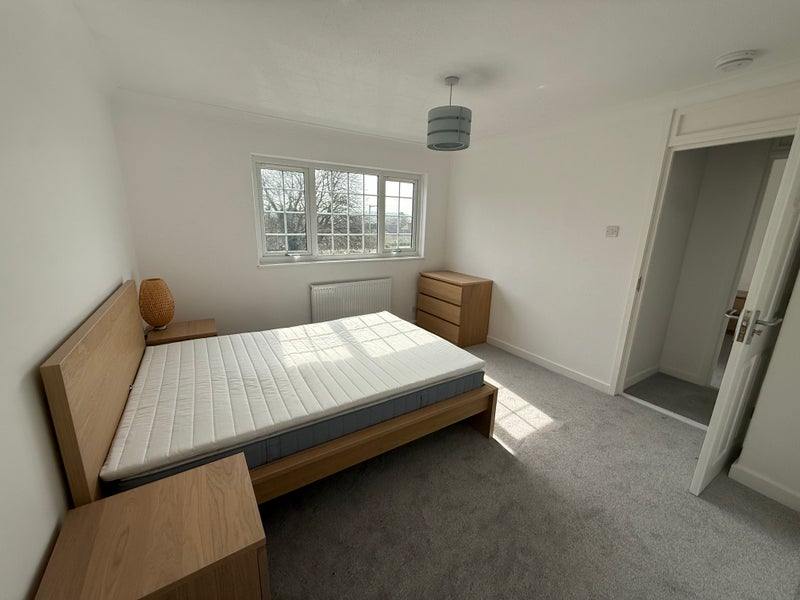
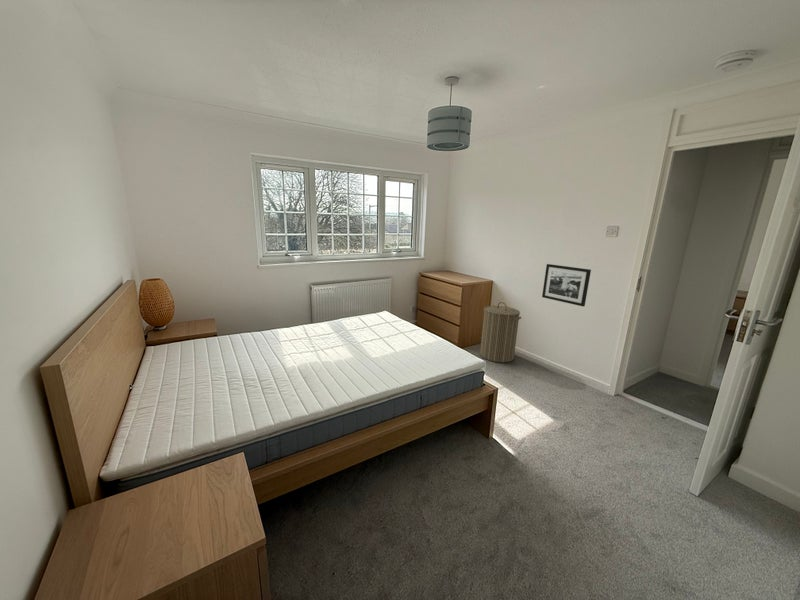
+ picture frame [541,263,592,308]
+ laundry hamper [479,301,522,364]
